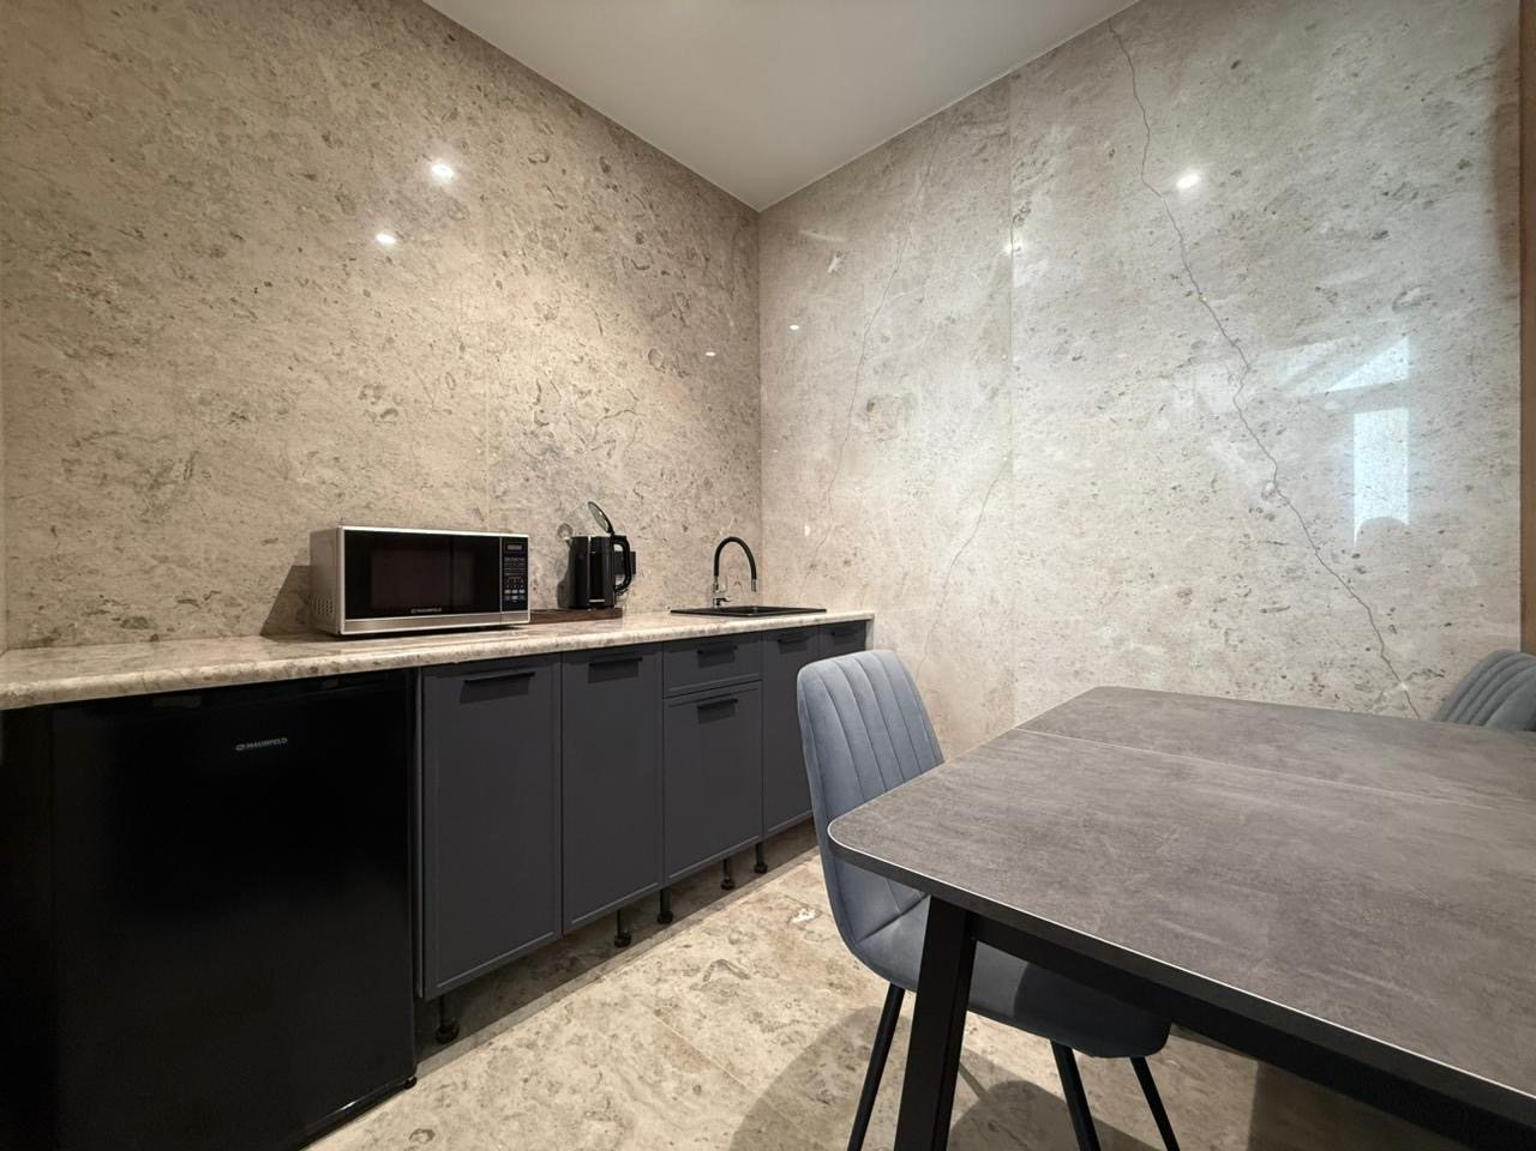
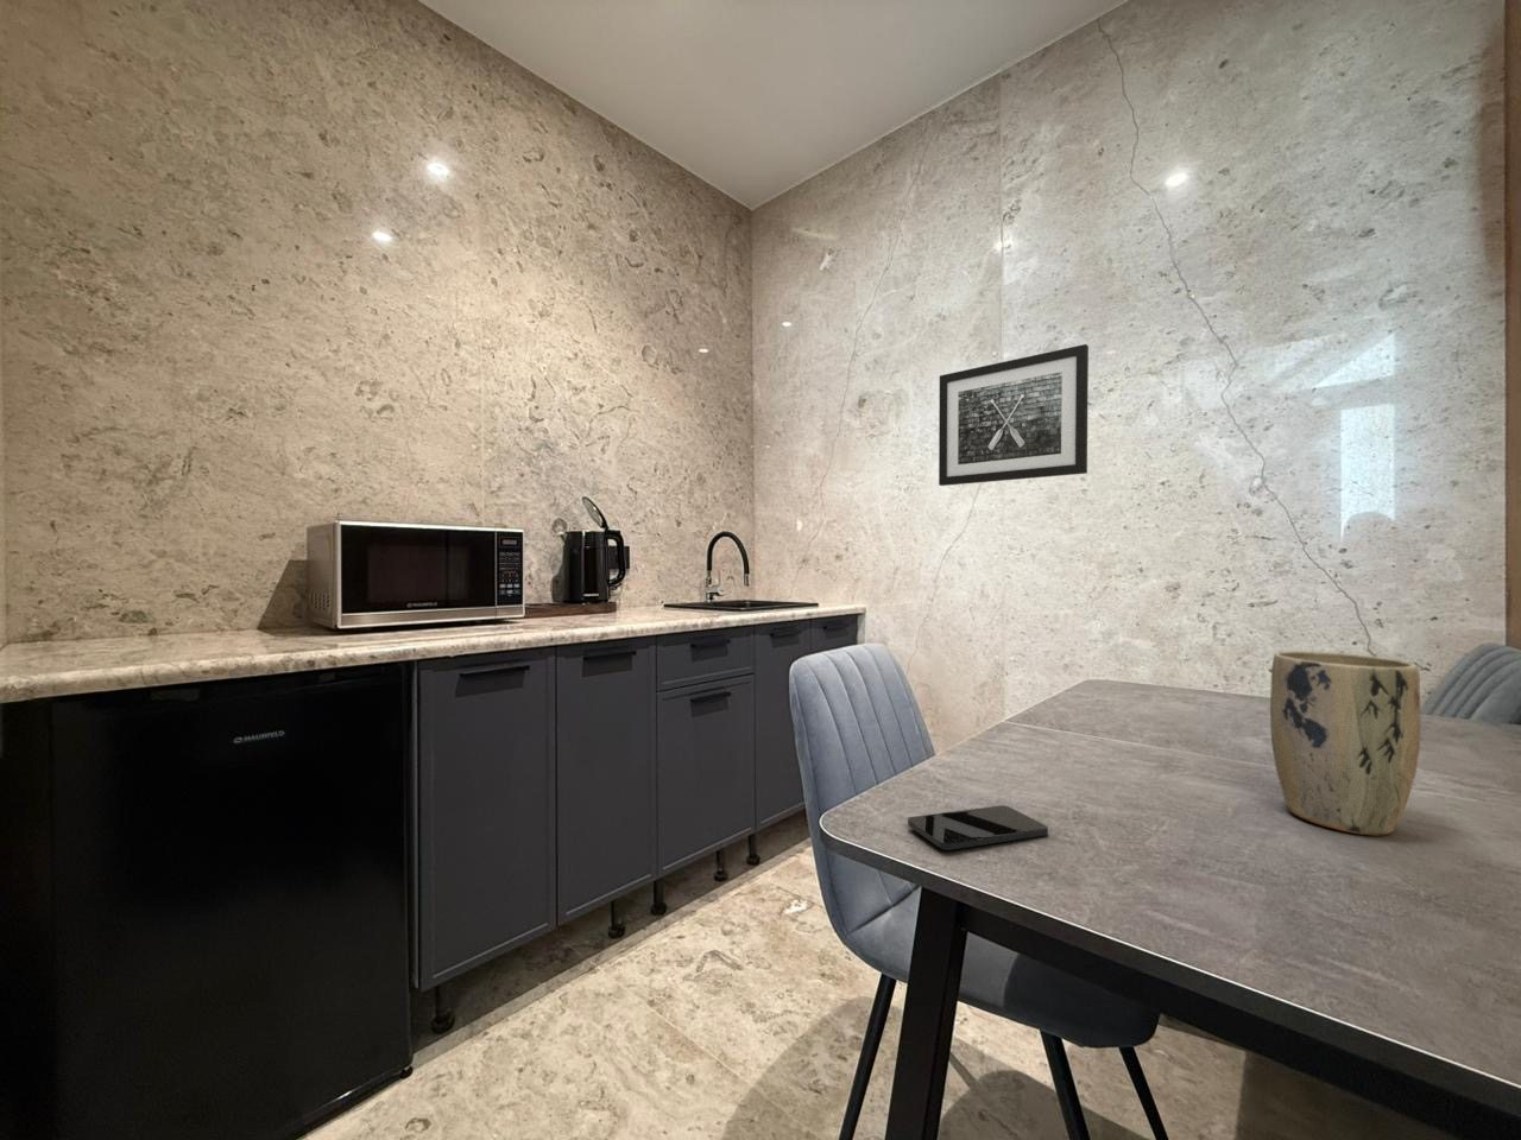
+ smartphone [907,804,1049,851]
+ wall art [938,344,1090,487]
+ plant pot [1269,649,1423,836]
